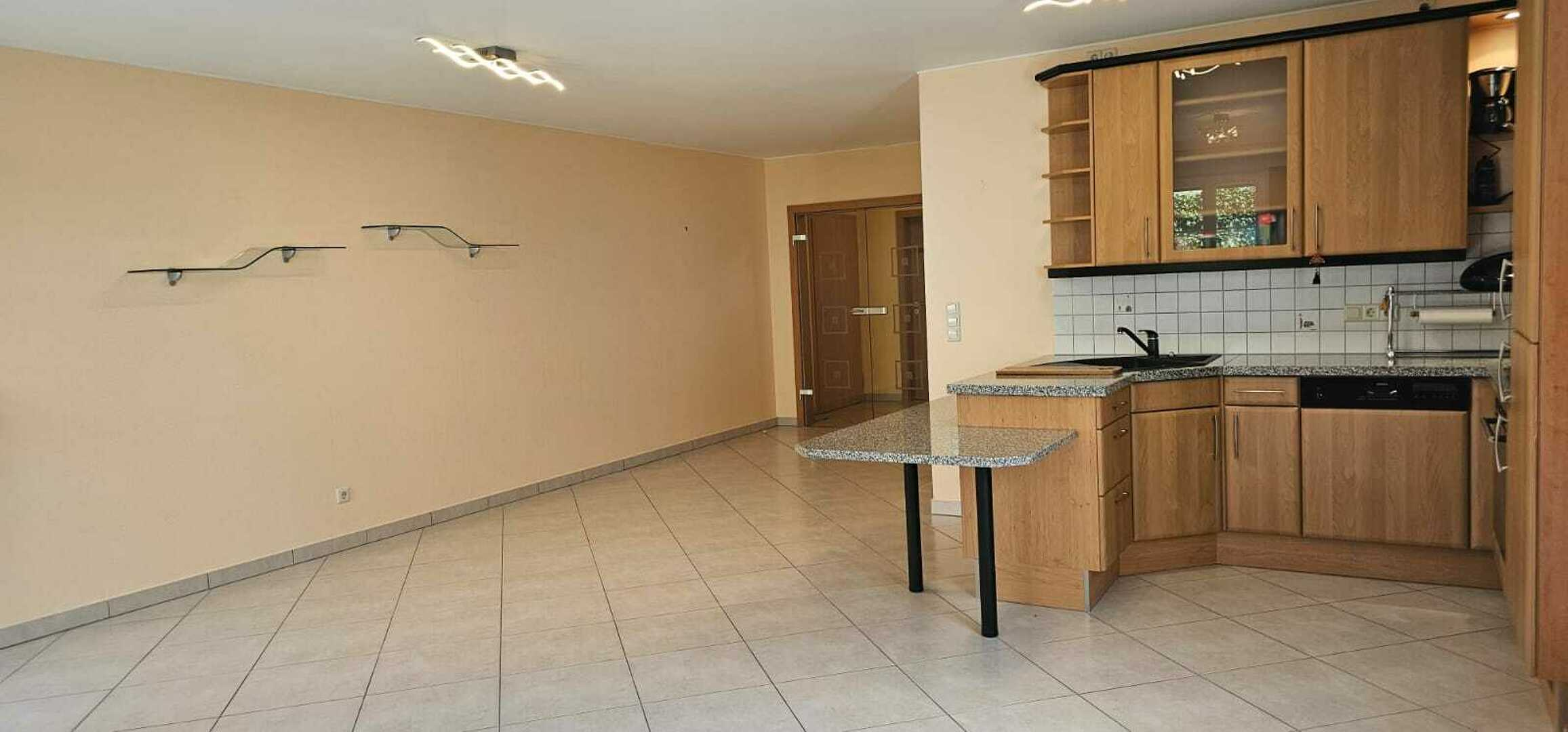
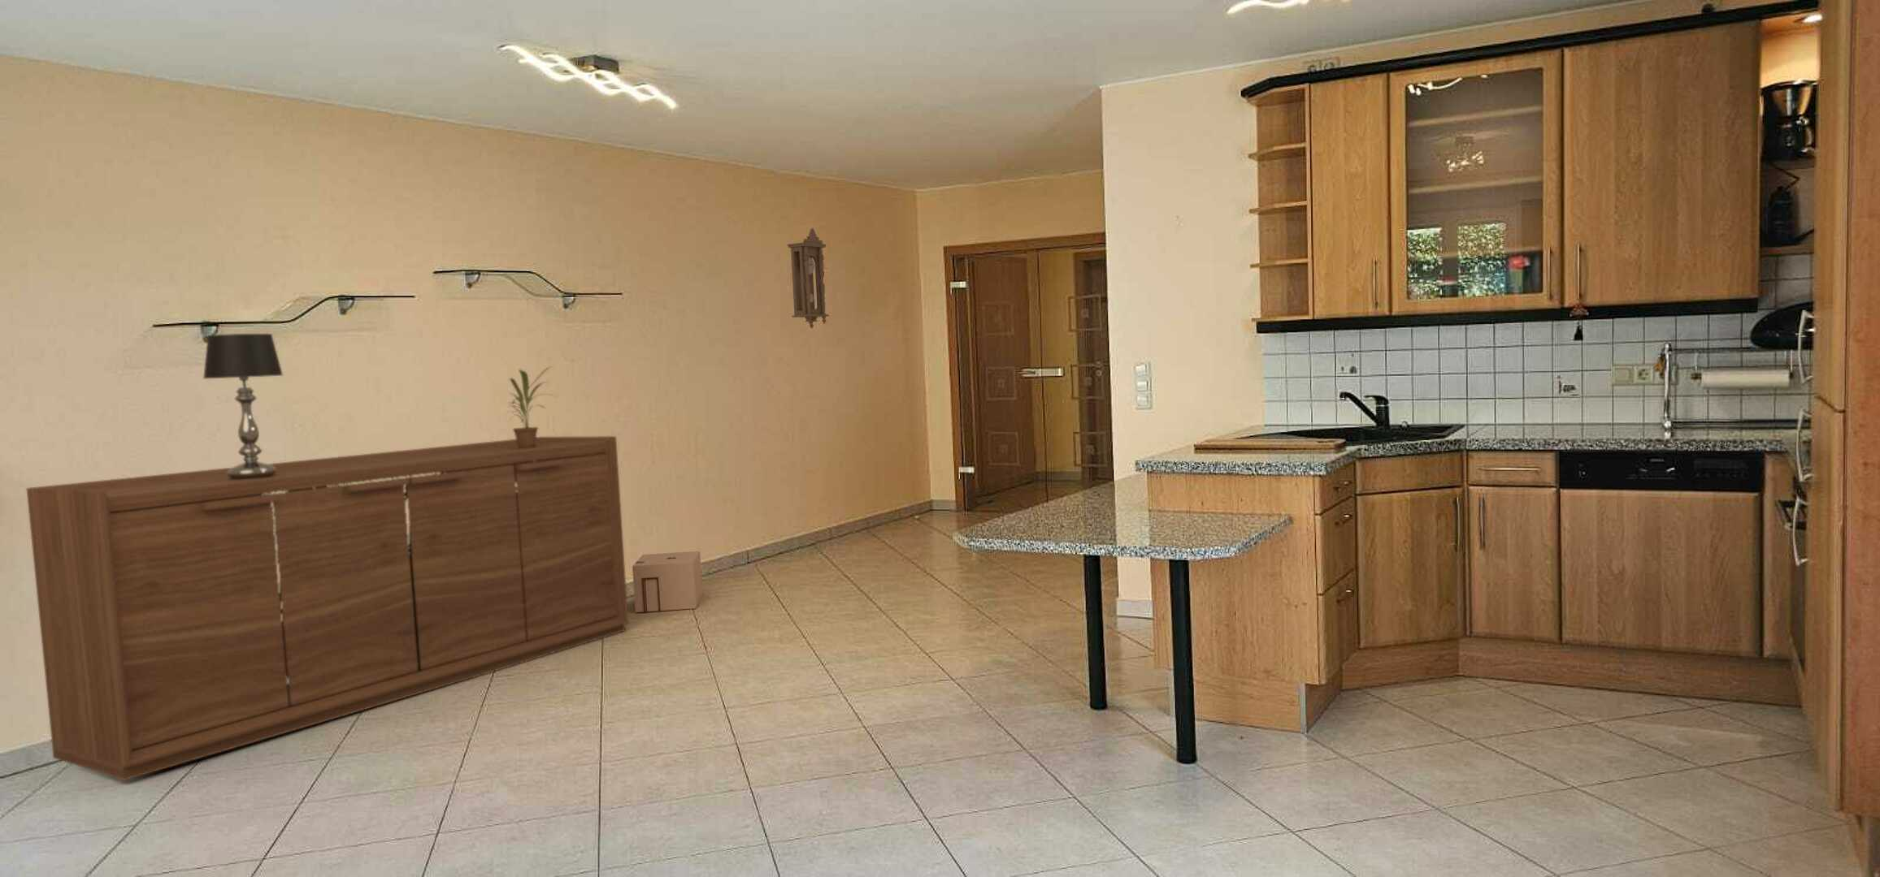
+ potted plant [504,365,559,448]
+ sideboard [25,435,629,781]
+ table lamp [203,333,284,479]
+ cardboard box [632,551,703,613]
+ pendulum clock [787,228,830,329]
